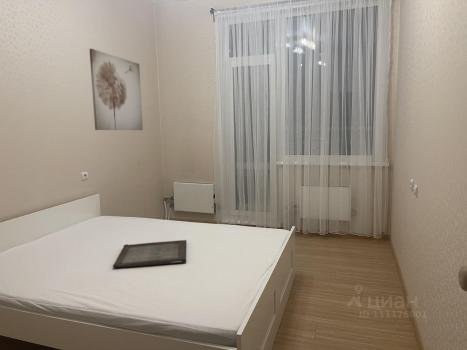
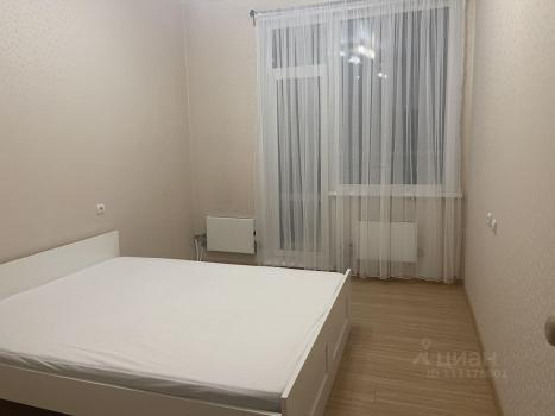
- serving tray [112,239,187,268]
- wall art [88,48,144,131]
